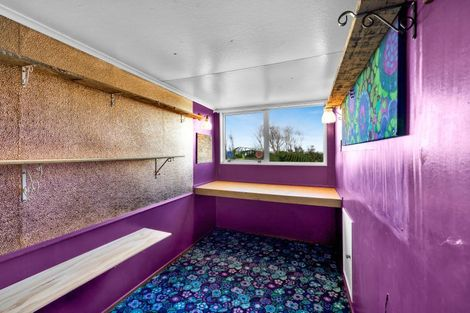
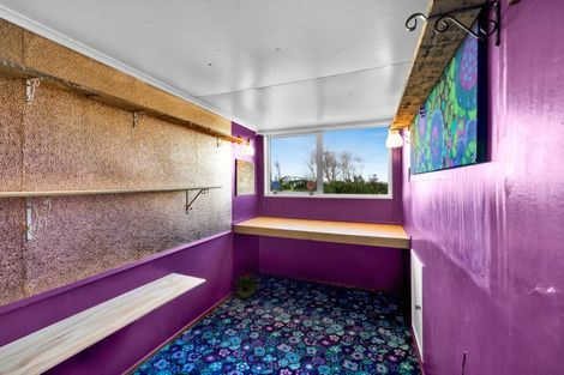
+ potted plant [232,270,262,298]
